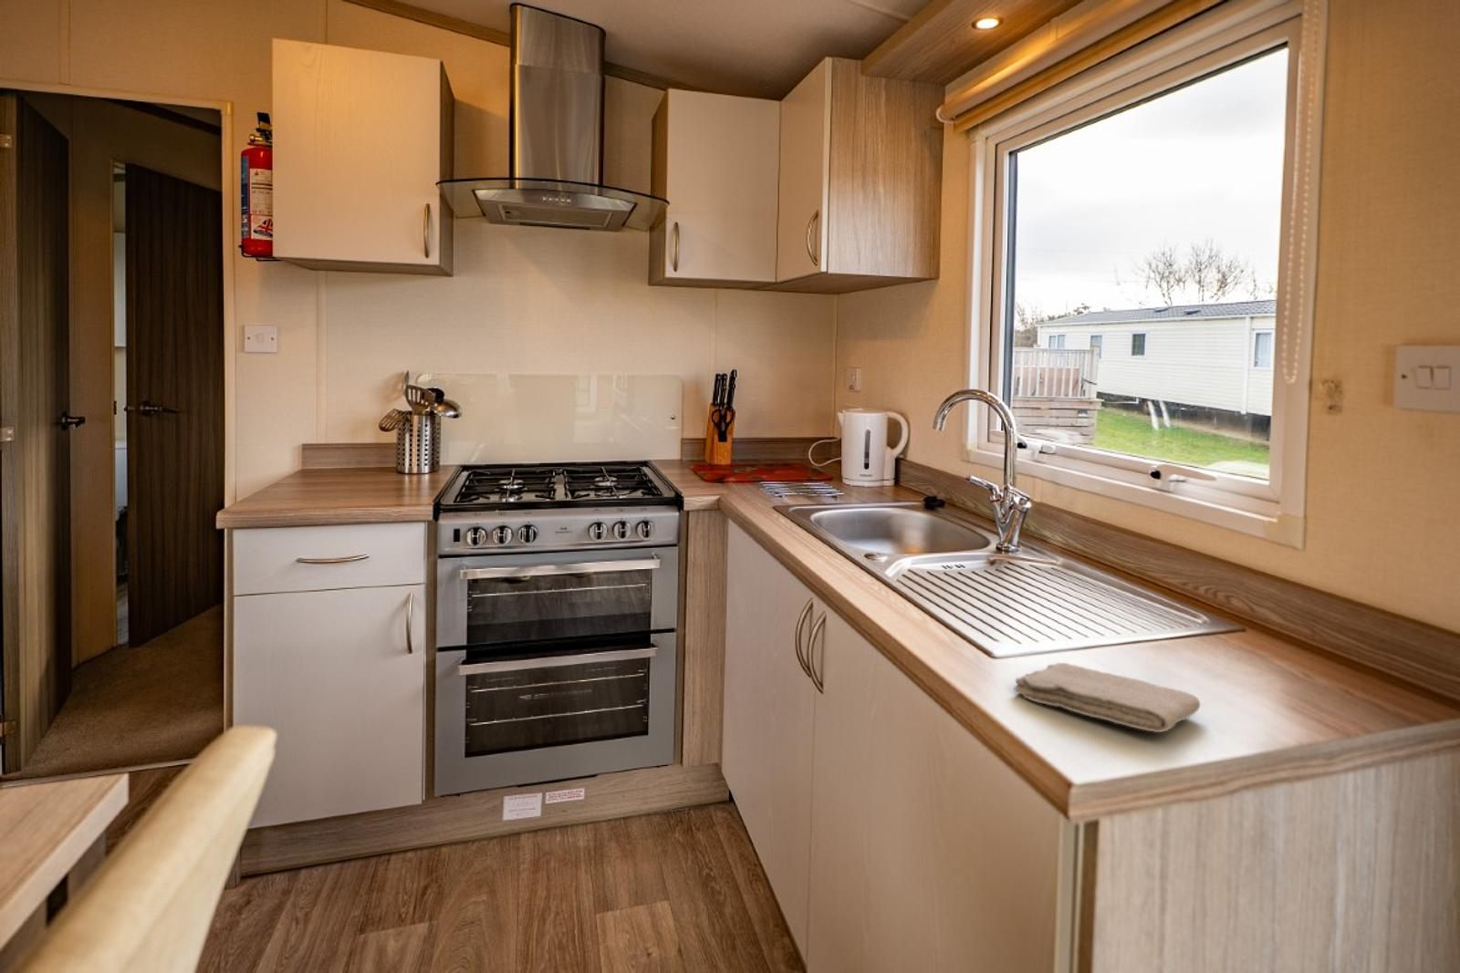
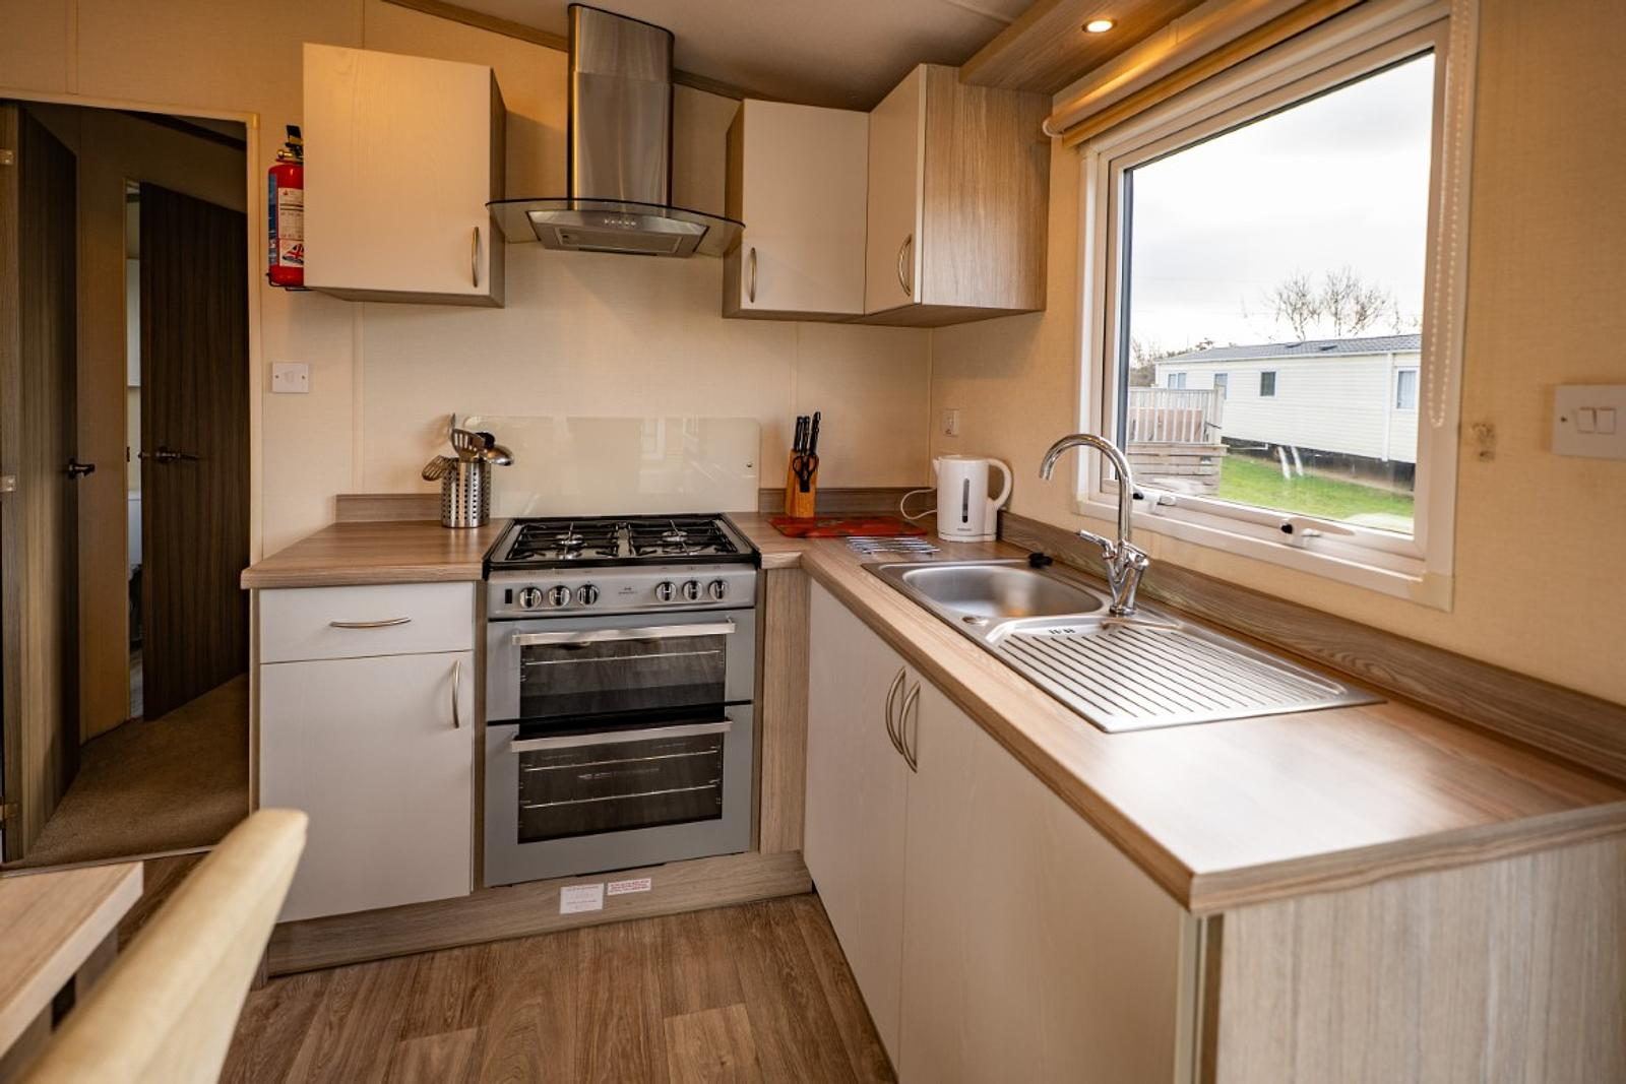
- washcloth [1012,662,1200,733]
